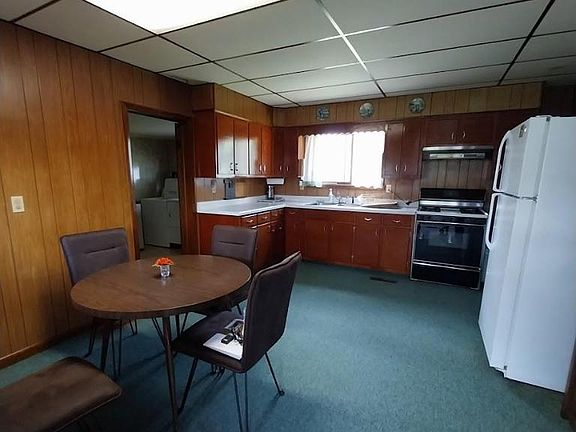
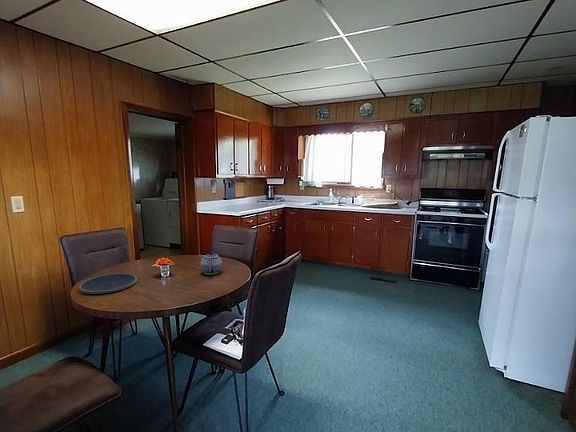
+ teapot [199,251,223,276]
+ plate [79,272,137,295]
